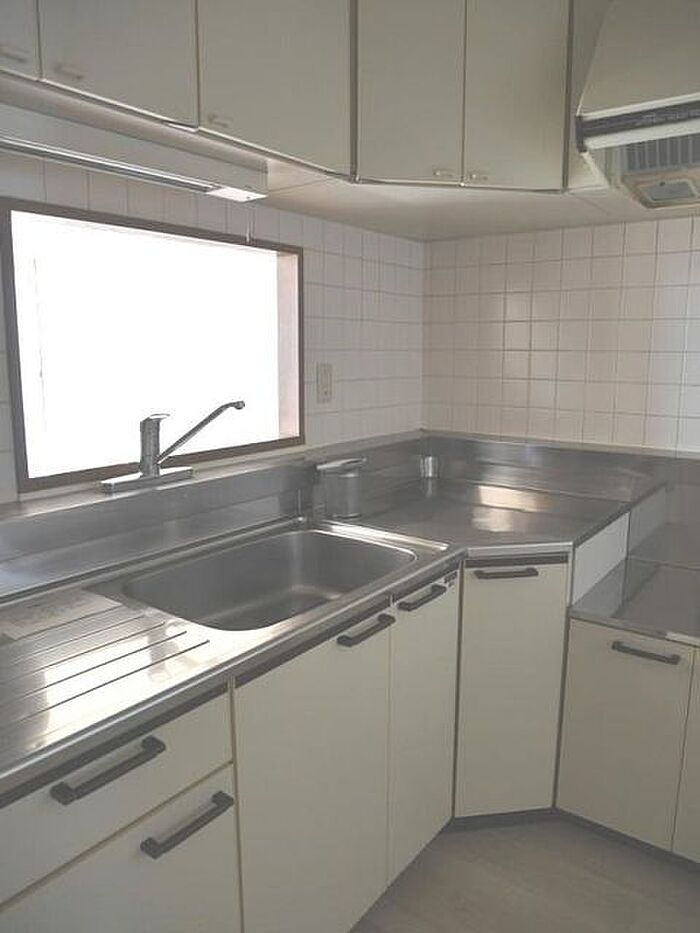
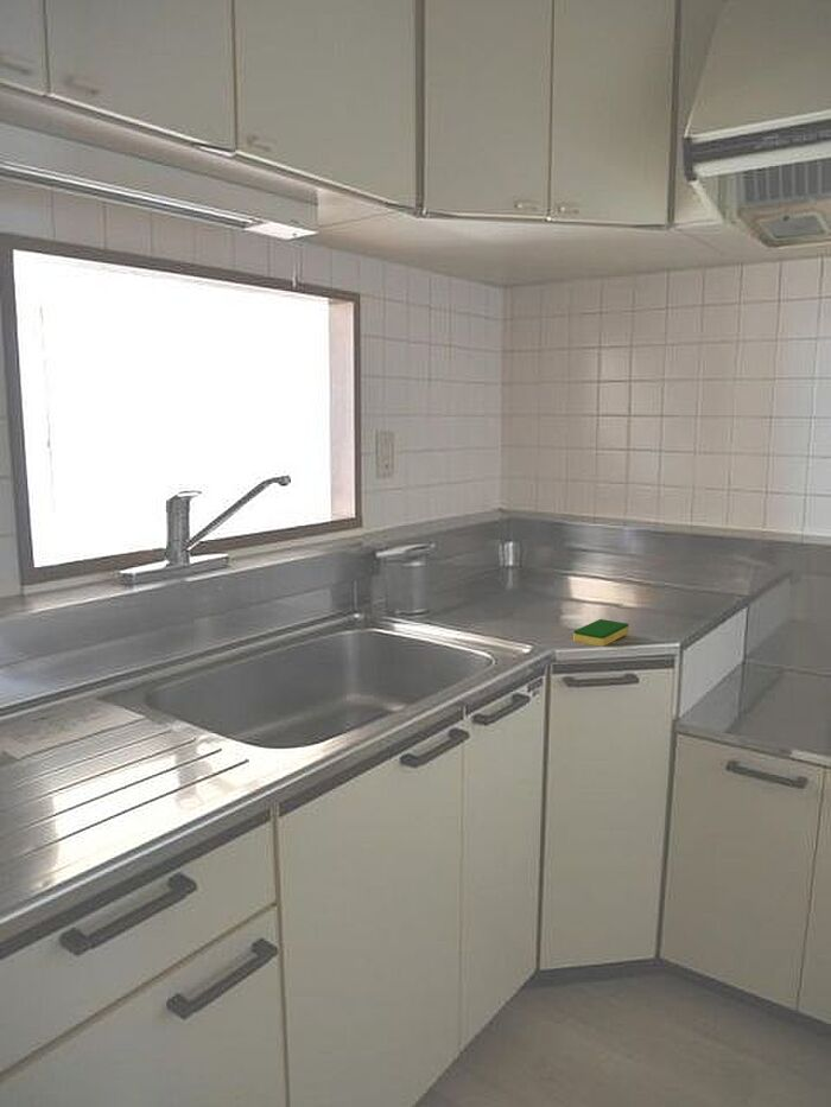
+ dish sponge [572,618,629,647]
